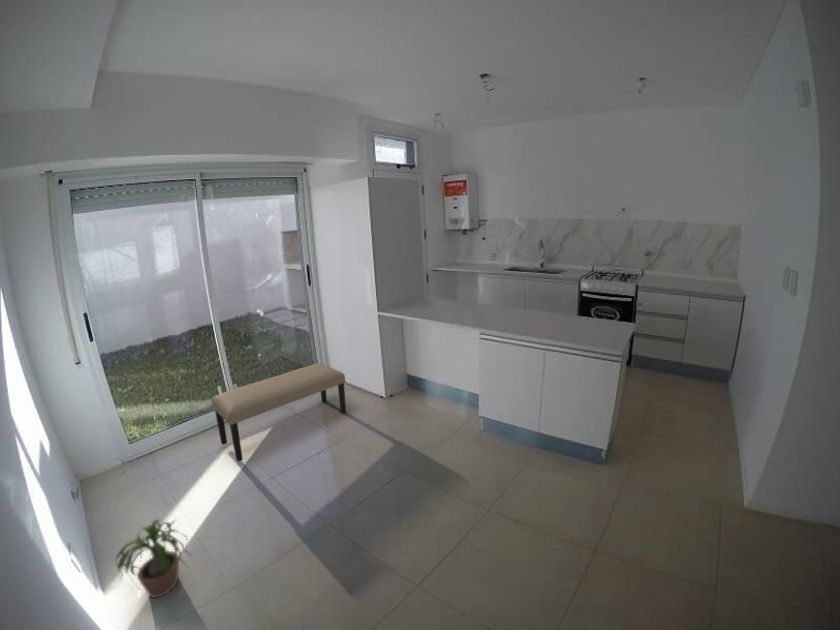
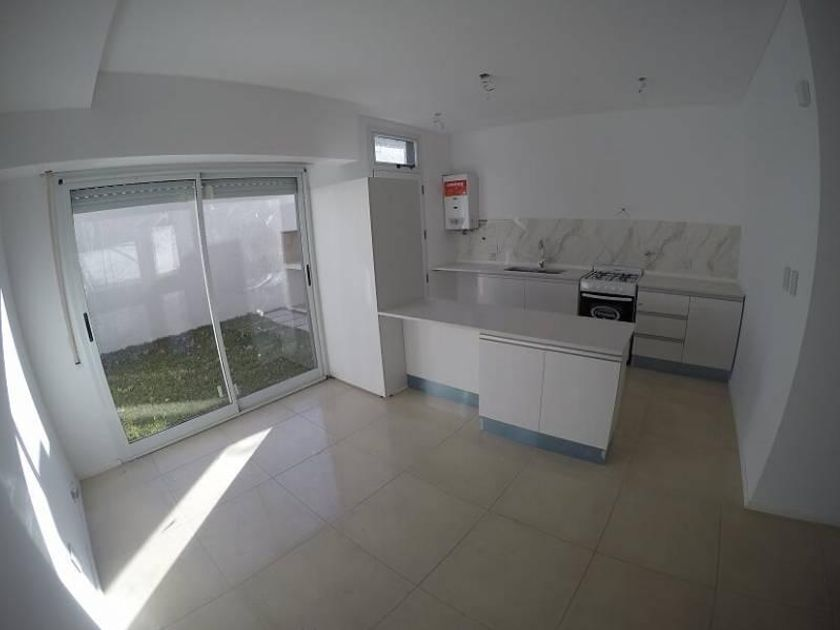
- bench [211,362,347,463]
- potted plant [108,517,197,599]
